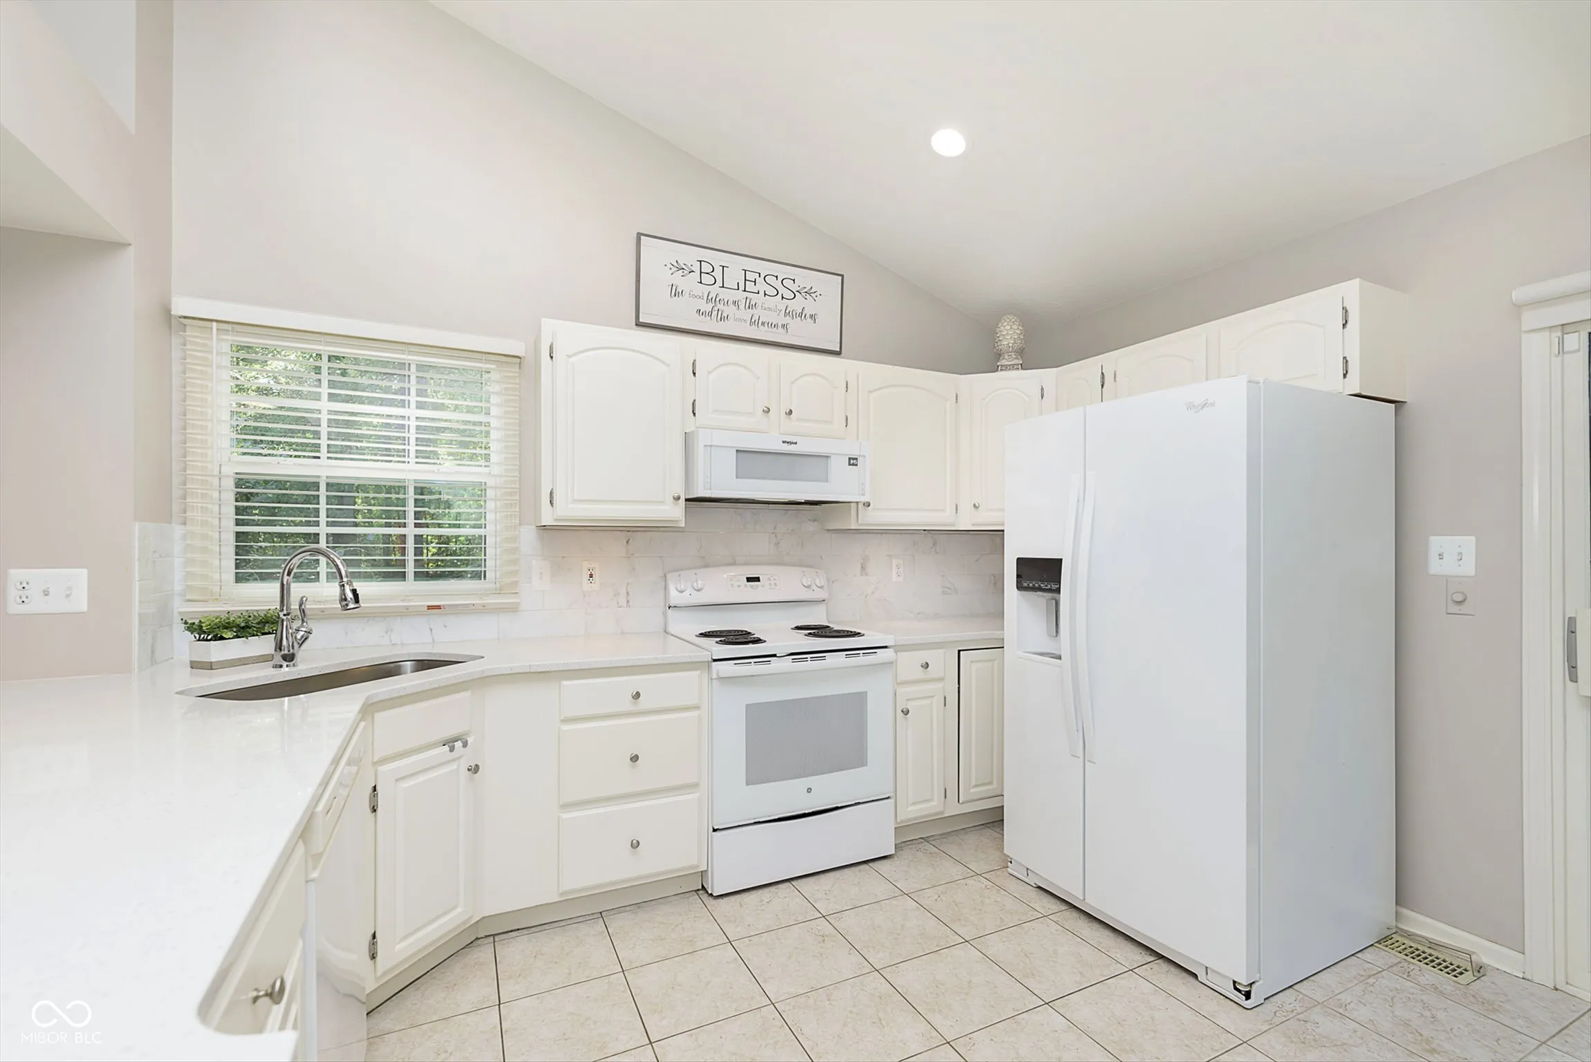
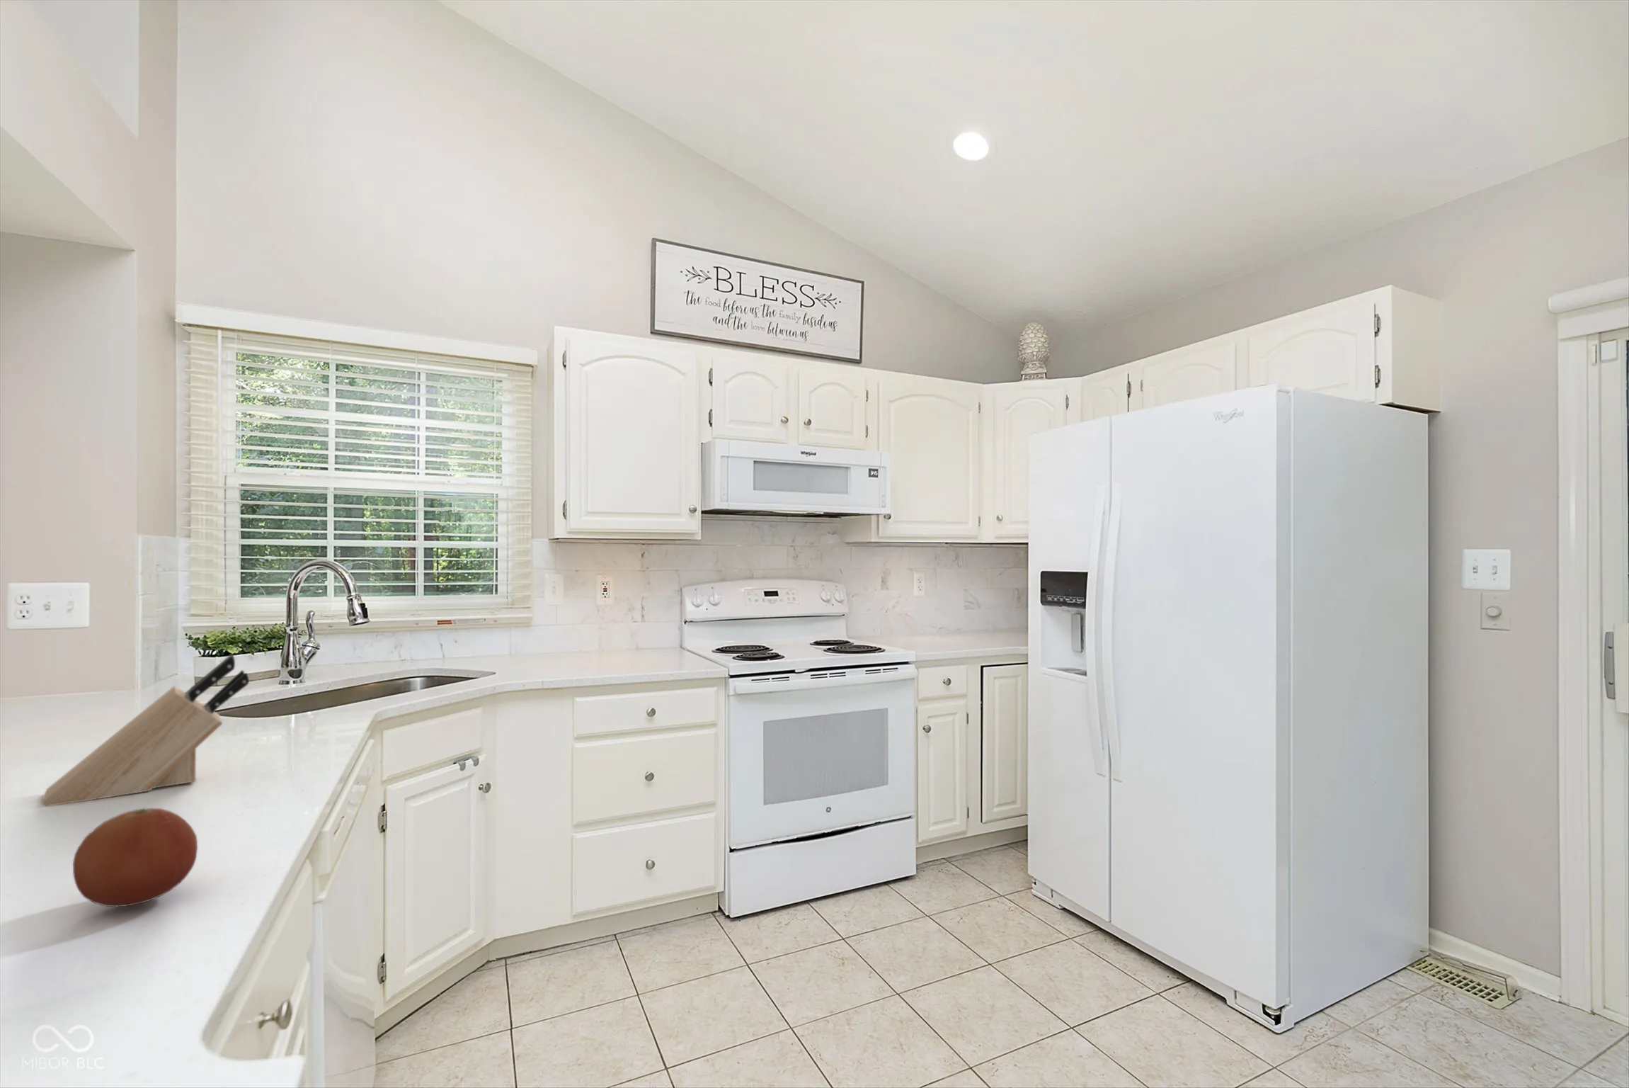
+ knife block [40,653,250,806]
+ fruit [72,807,198,907]
